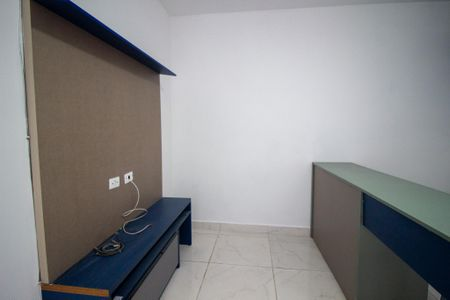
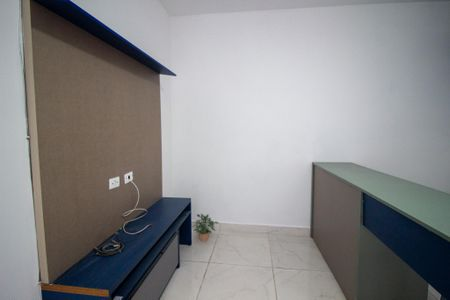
+ potted plant [190,213,219,243]
